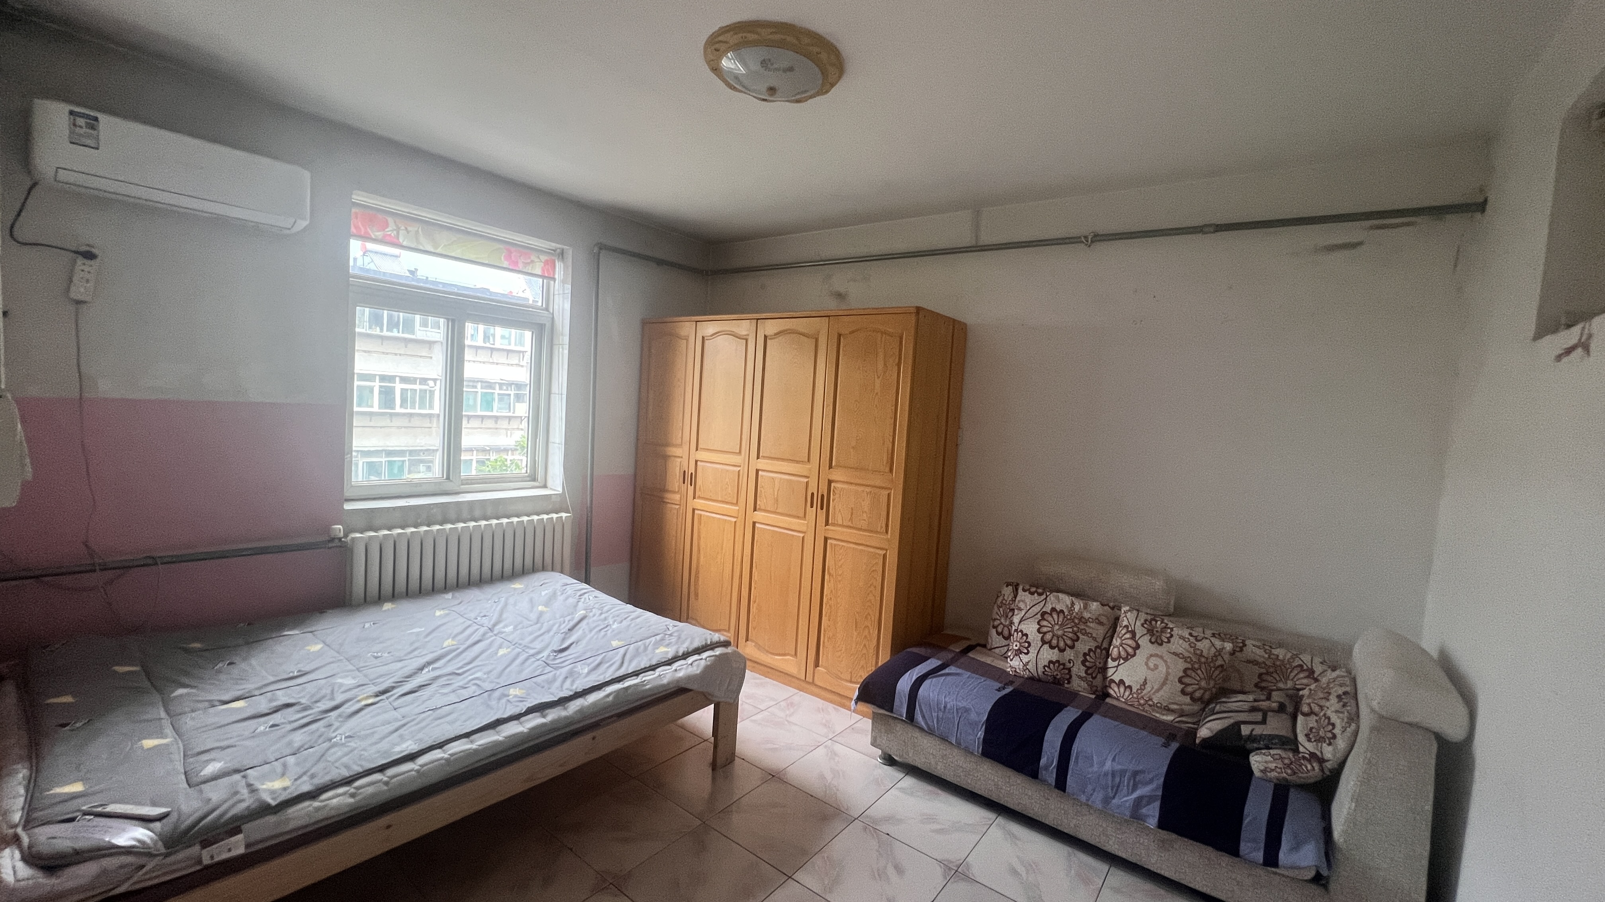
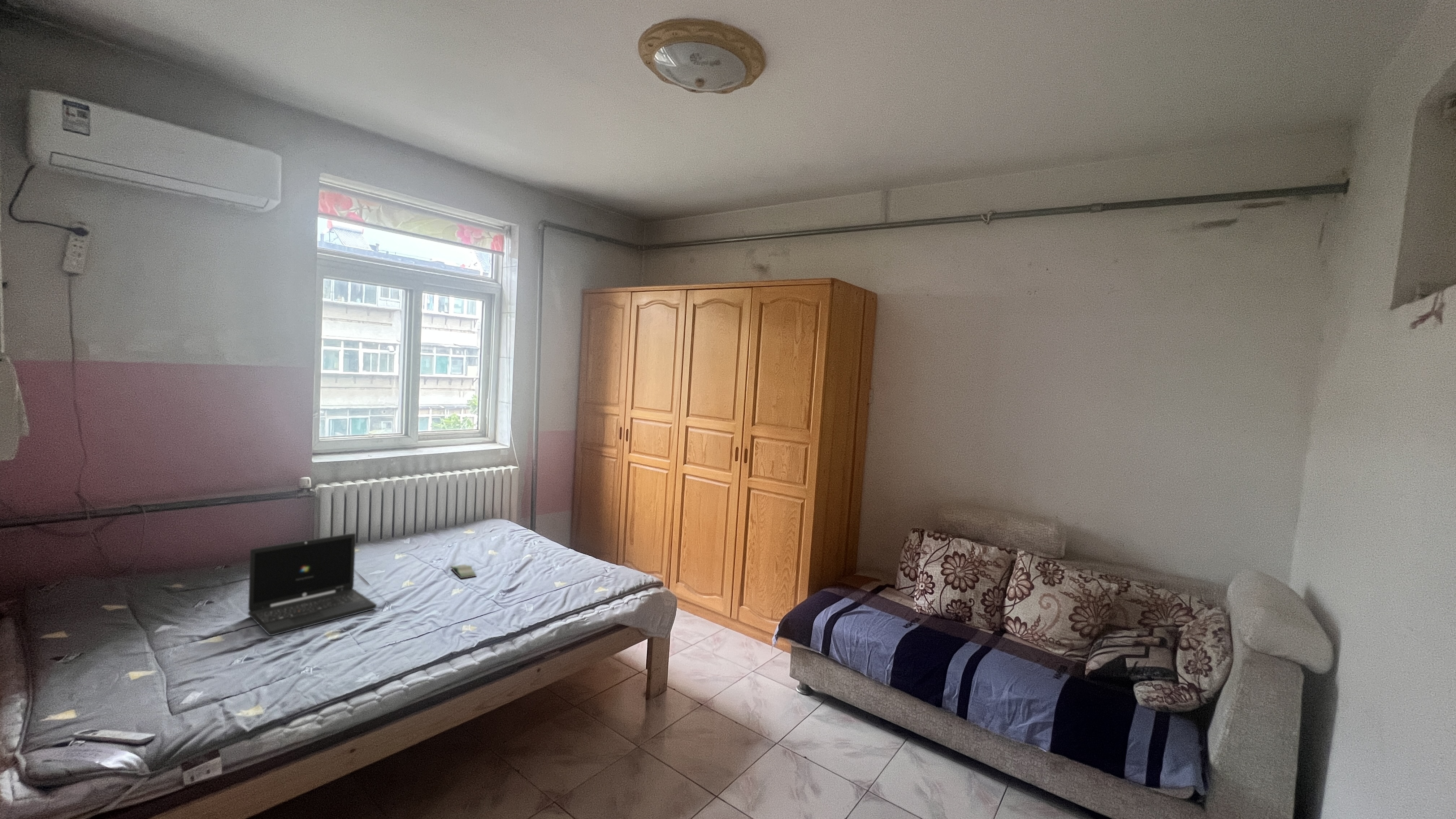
+ laptop [248,533,377,636]
+ book [450,564,477,579]
